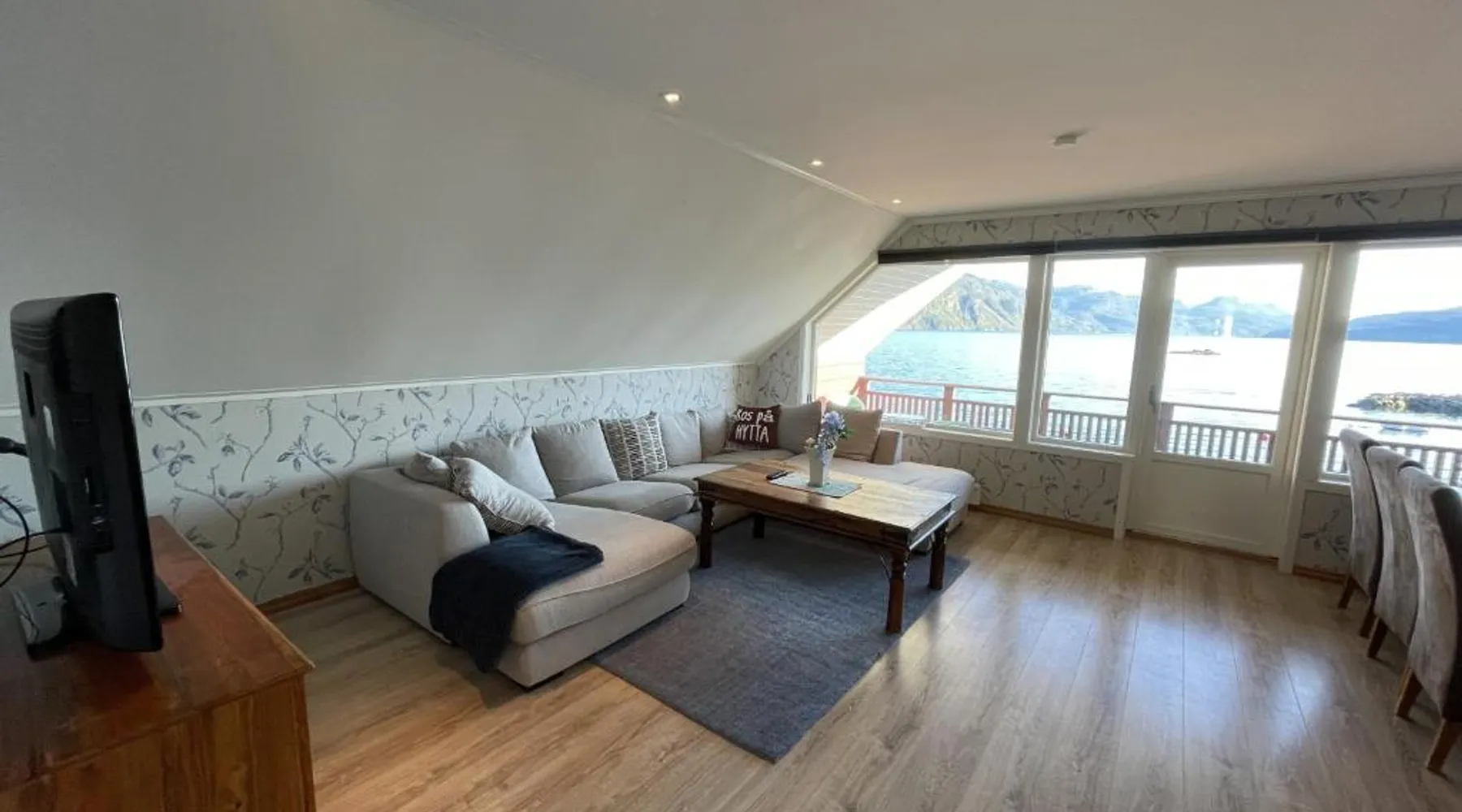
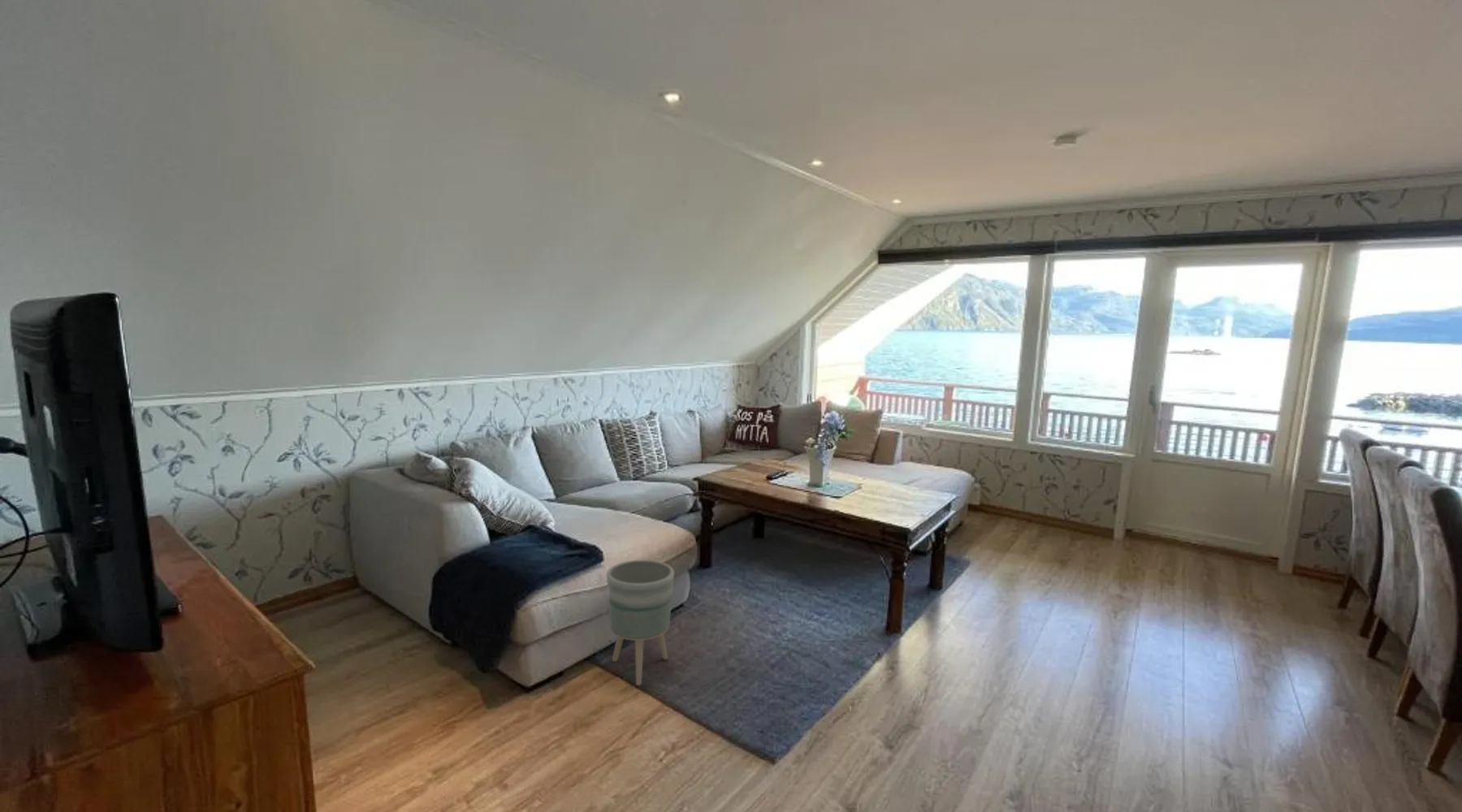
+ planter [606,559,675,686]
